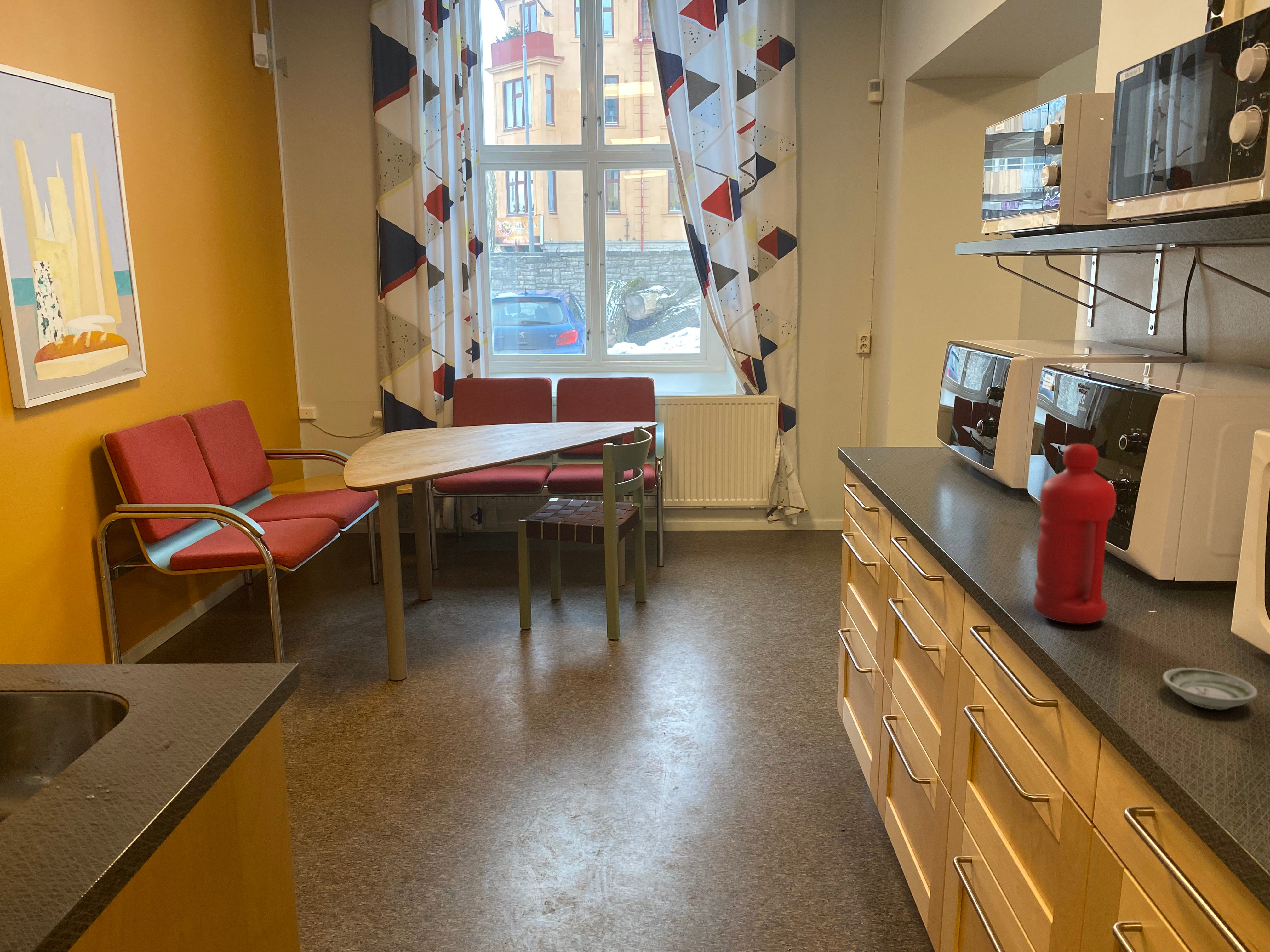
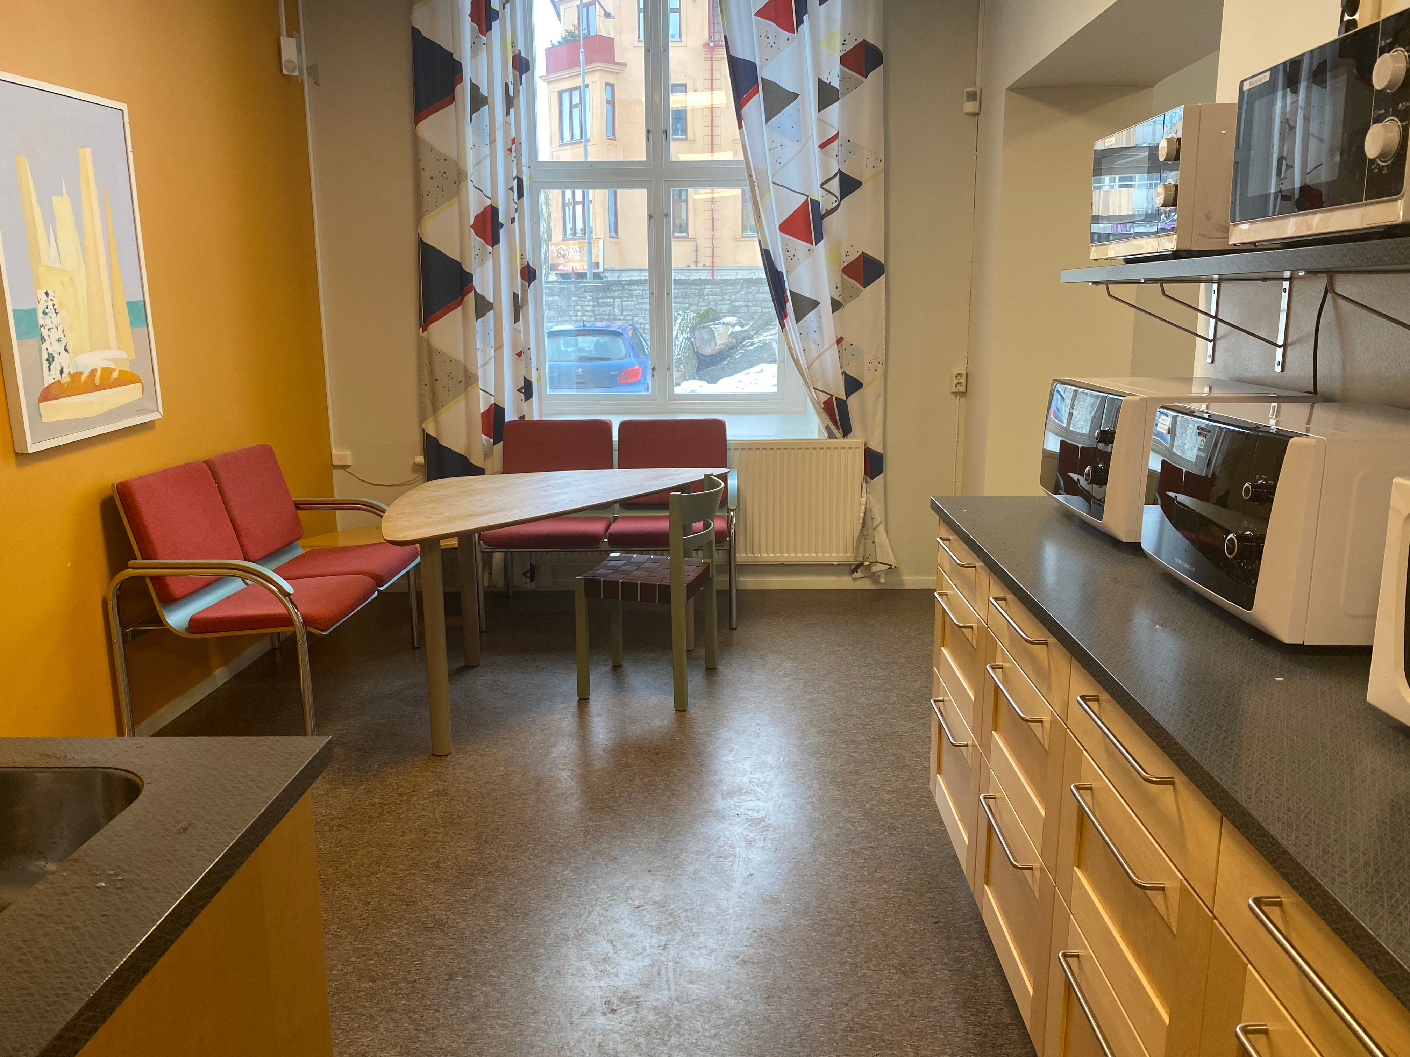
- saucer [1163,667,1258,710]
- water bottle [1033,443,1117,624]
